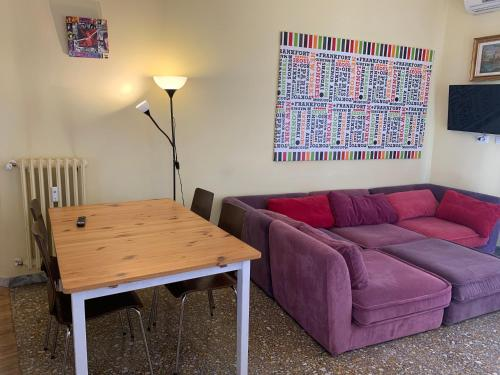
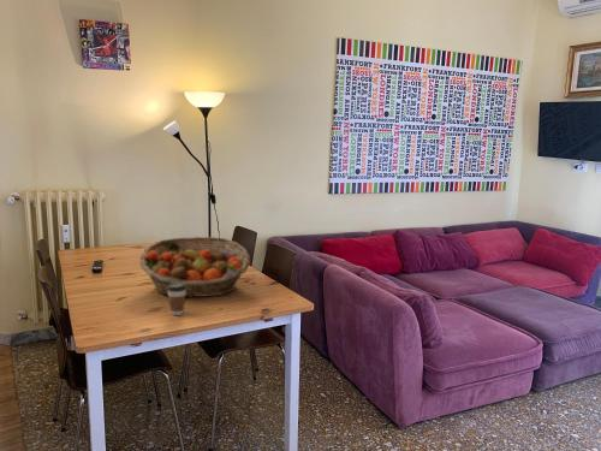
+ fruit basket [138,236,251,298]
+ coffee cup [167,284,186,316]
